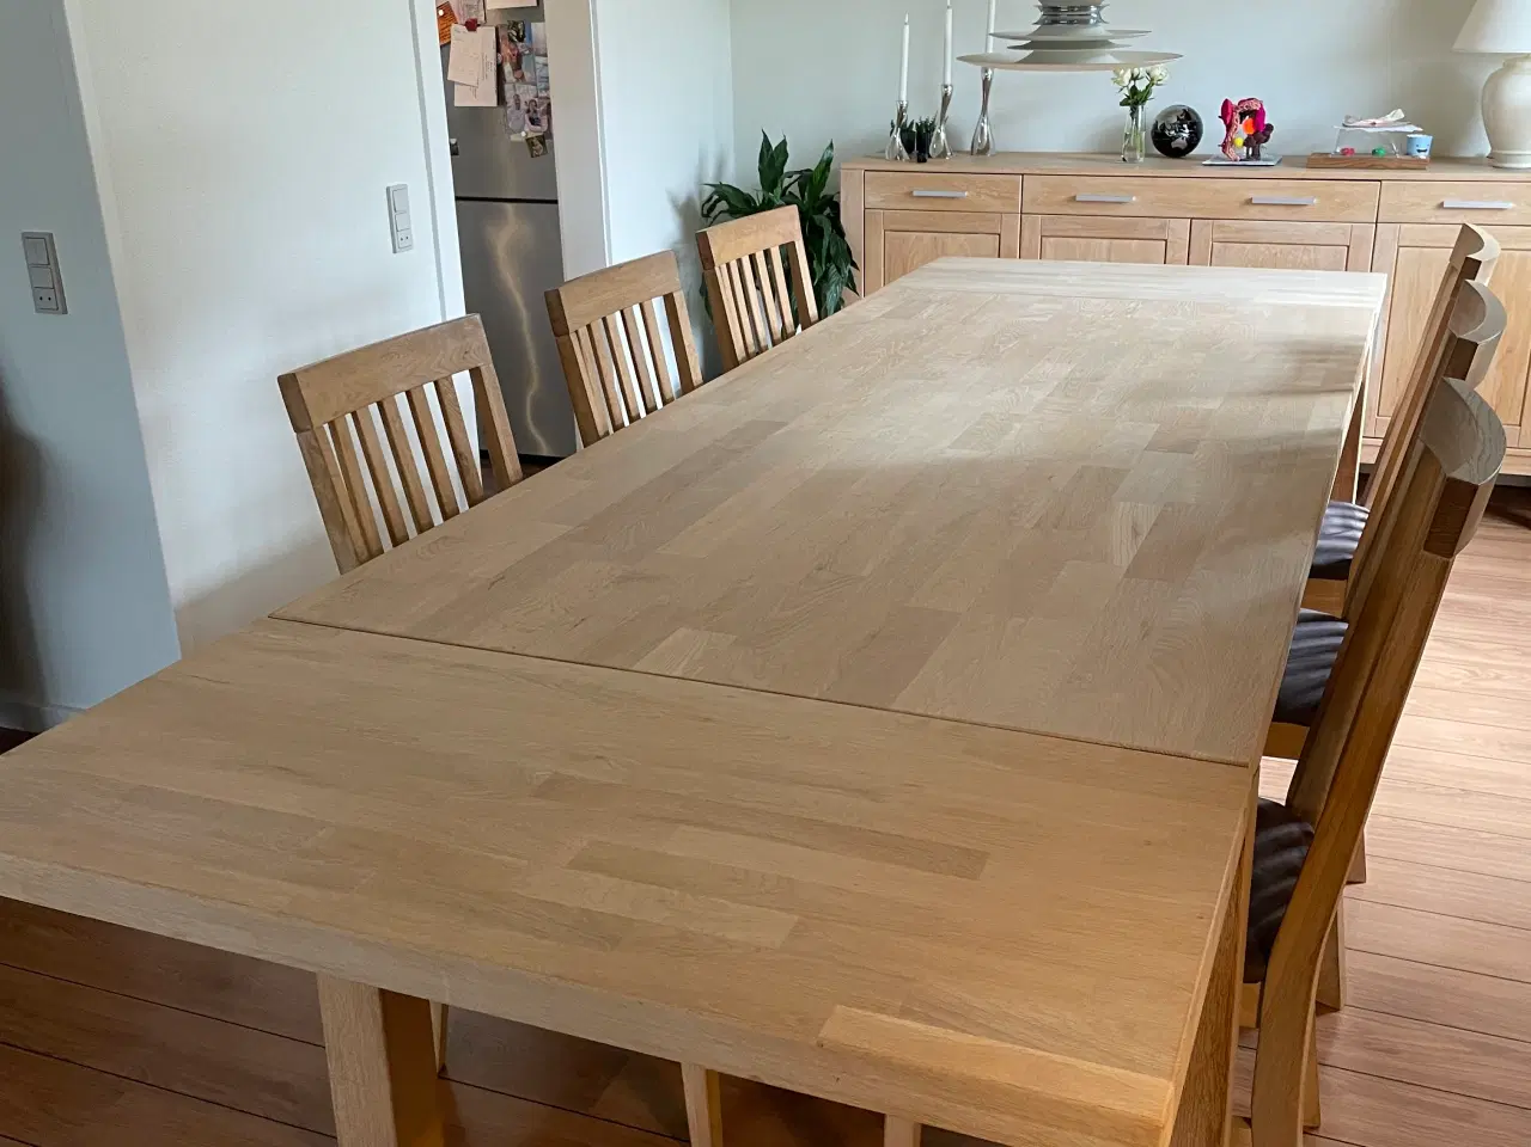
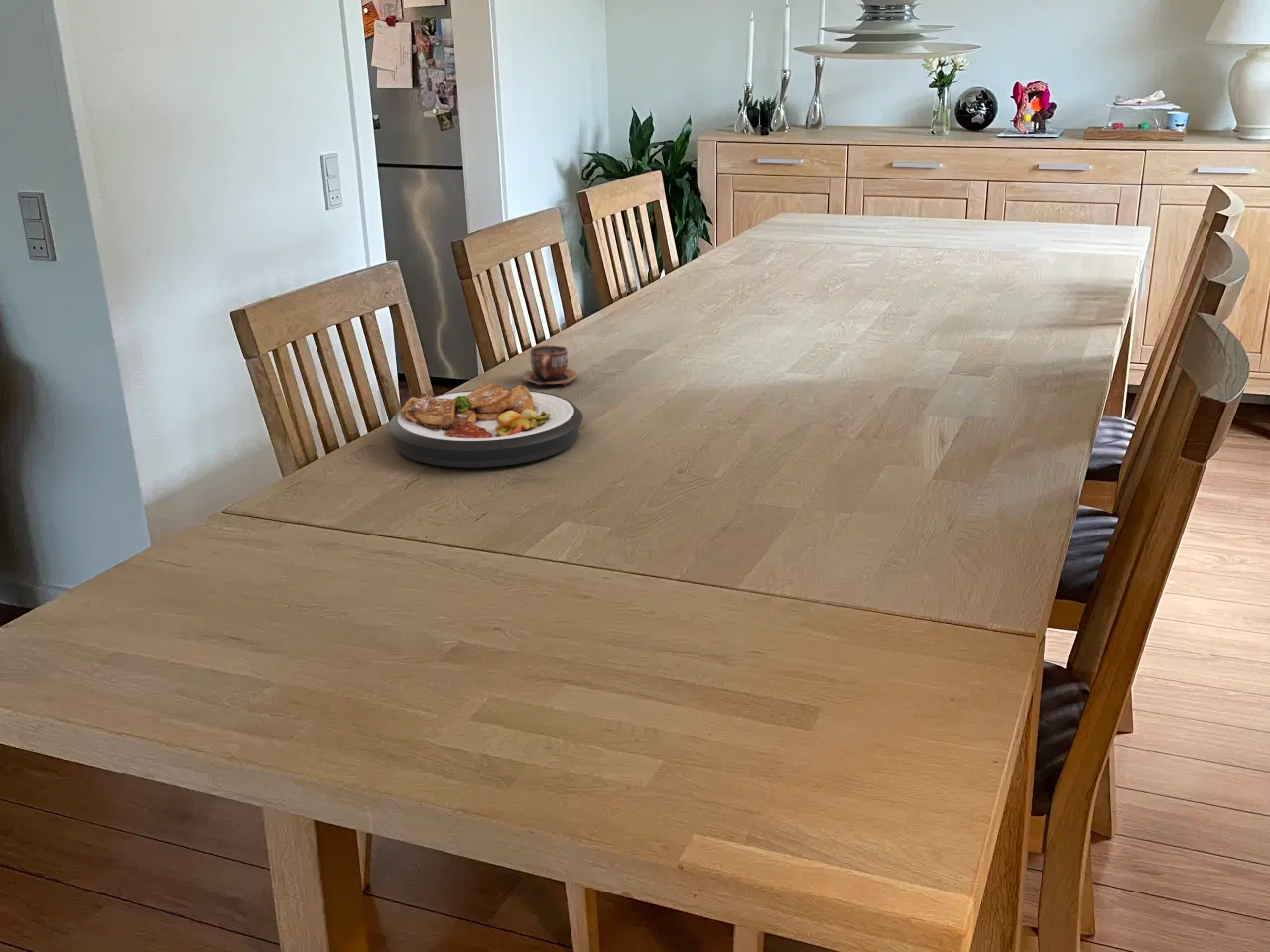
+ plate [387,382,584,468]
+ cup [521,344,578,387]
